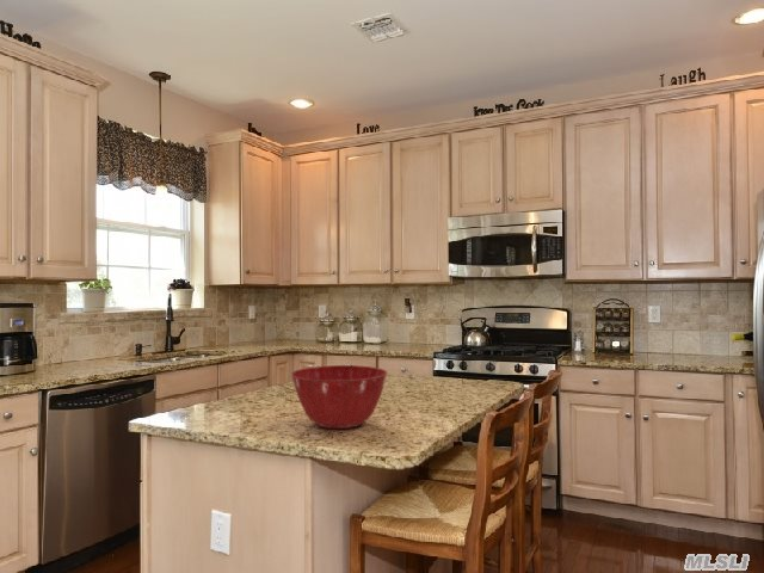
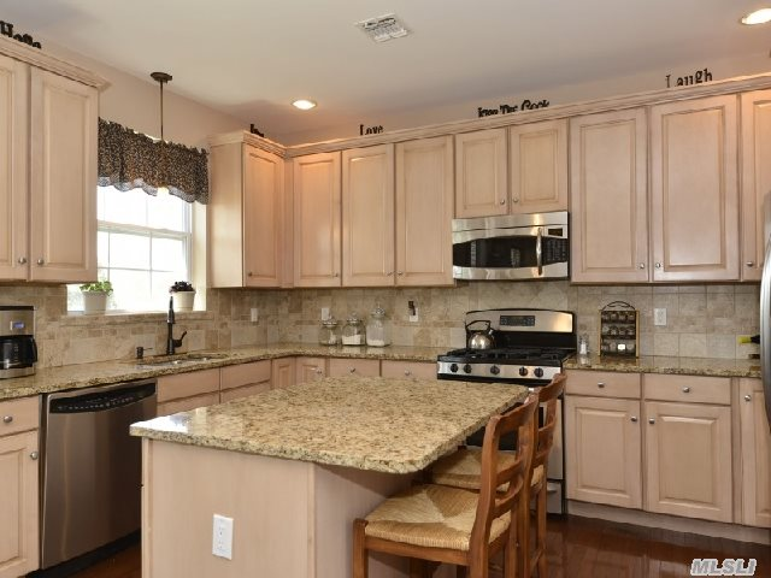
- mixing bowl [290,364,389,430]
